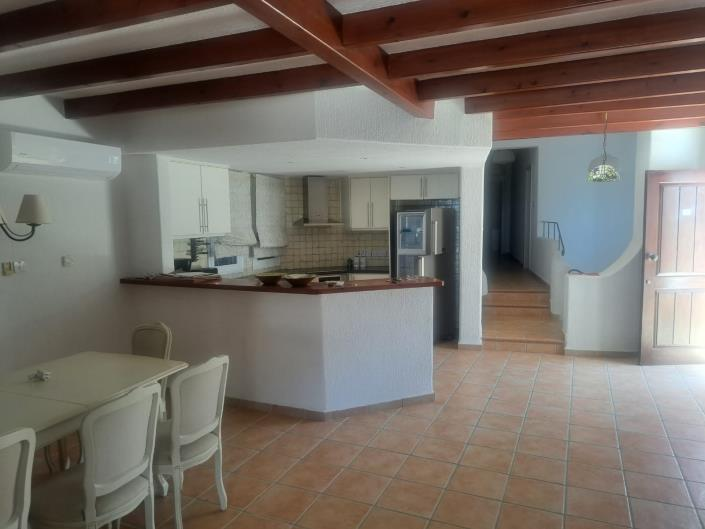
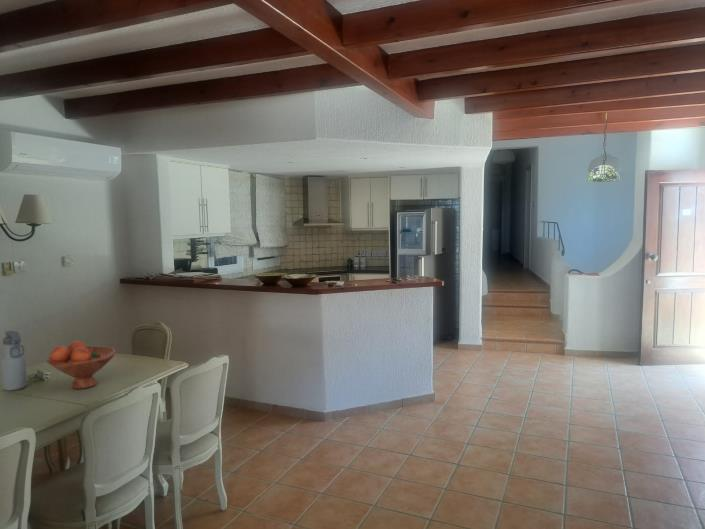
+ fruit bowl [46,340,117,390]
+ water bottle [0,330,28,392]
